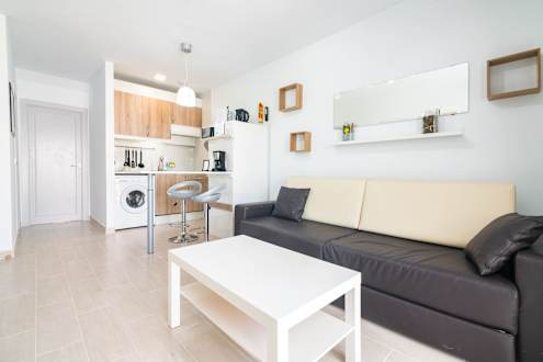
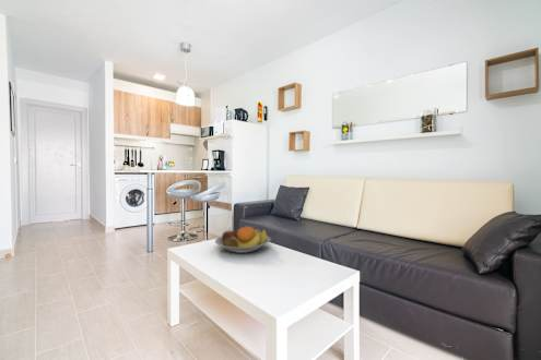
+ fruit bowl [214,226,272,254]
